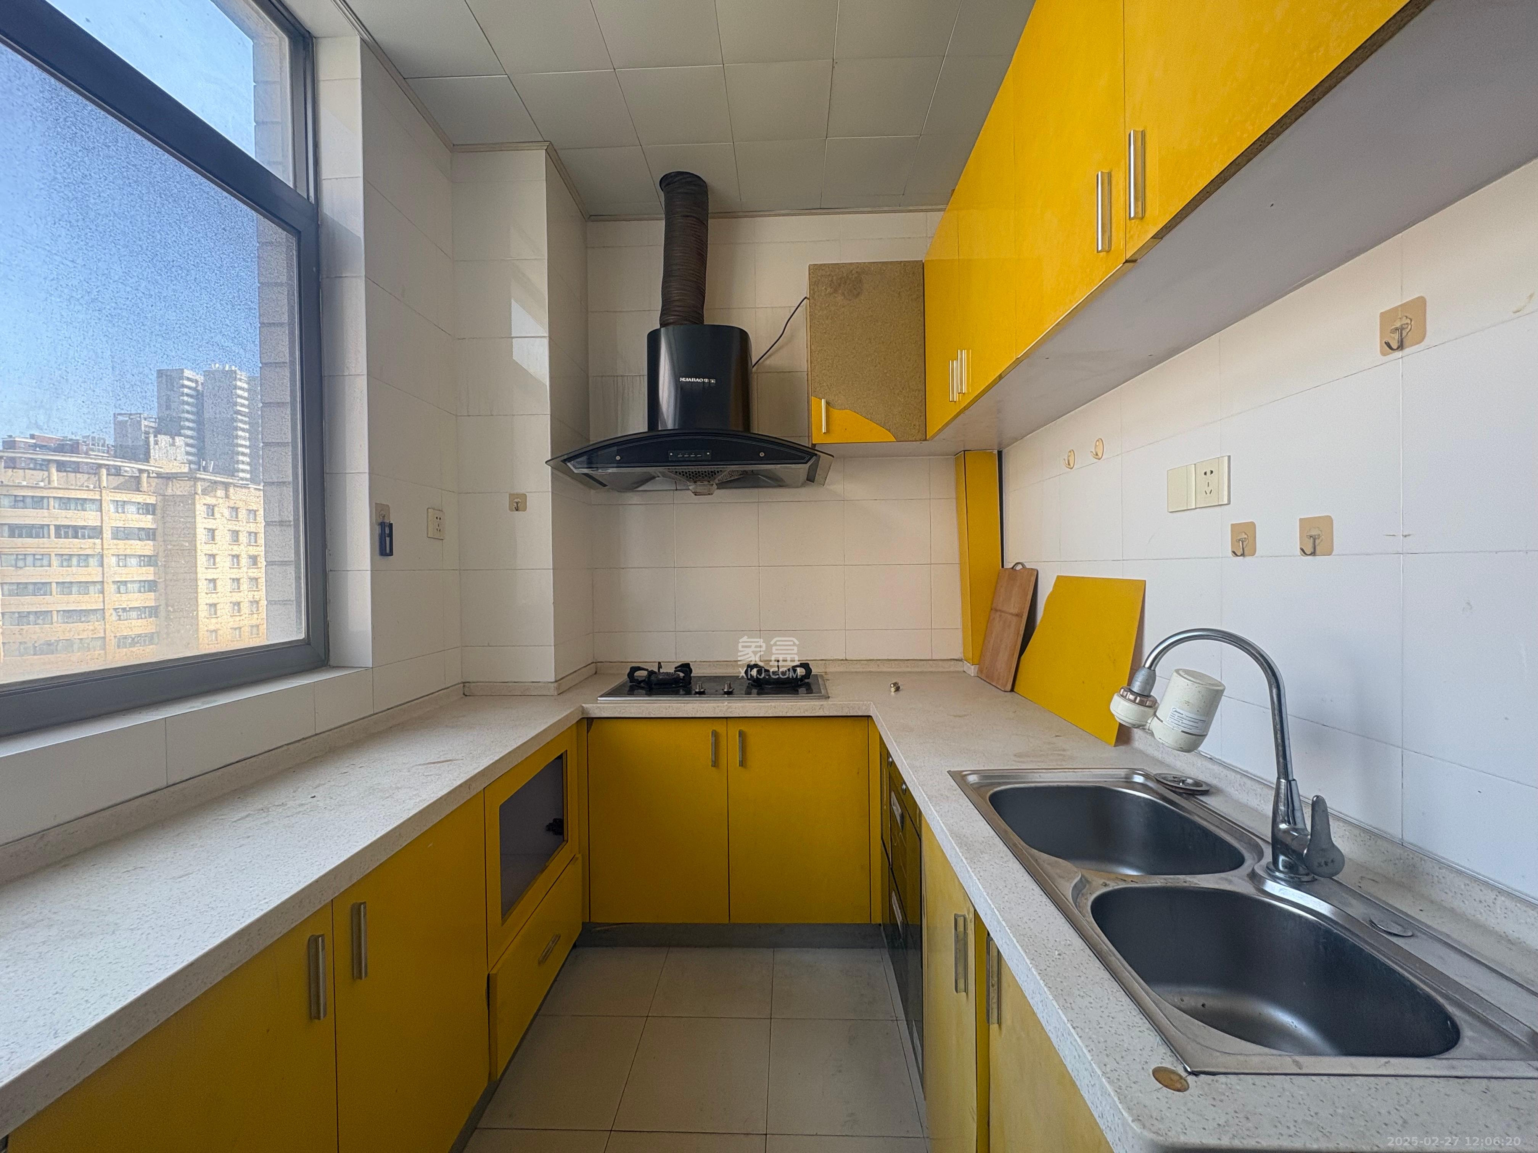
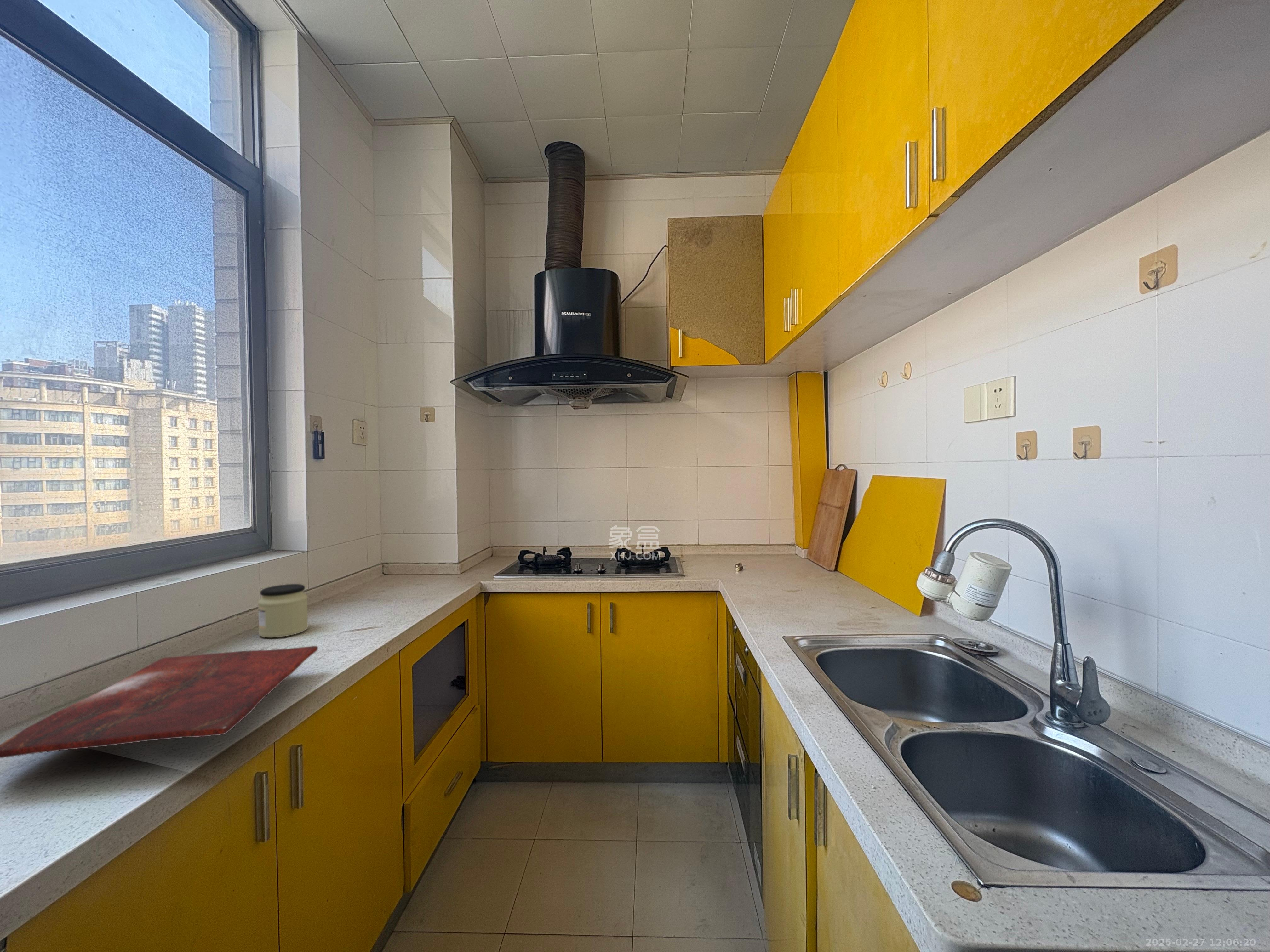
+ jar [258,584,308,638]
+ cutting board [0,646,318,758]
